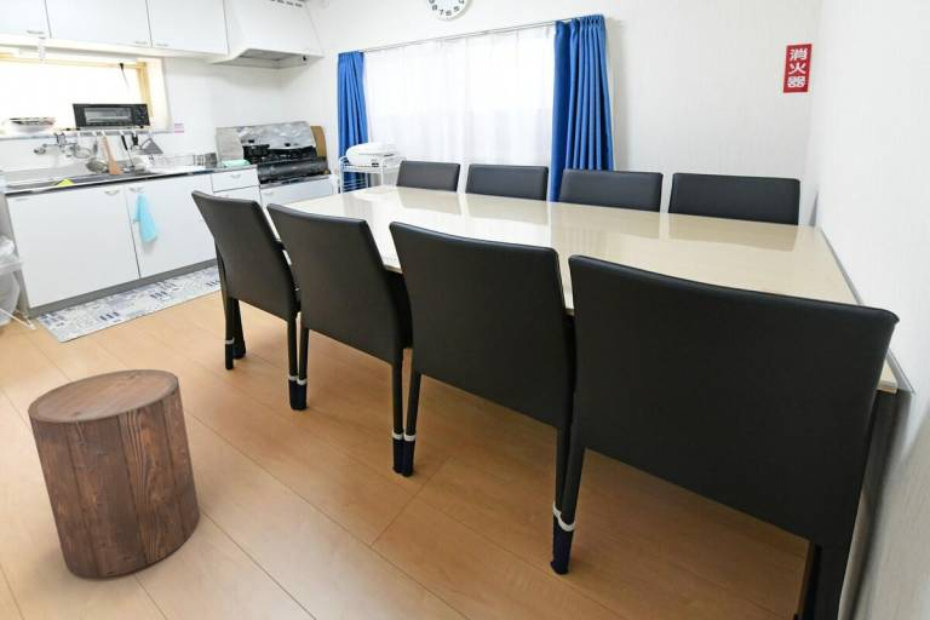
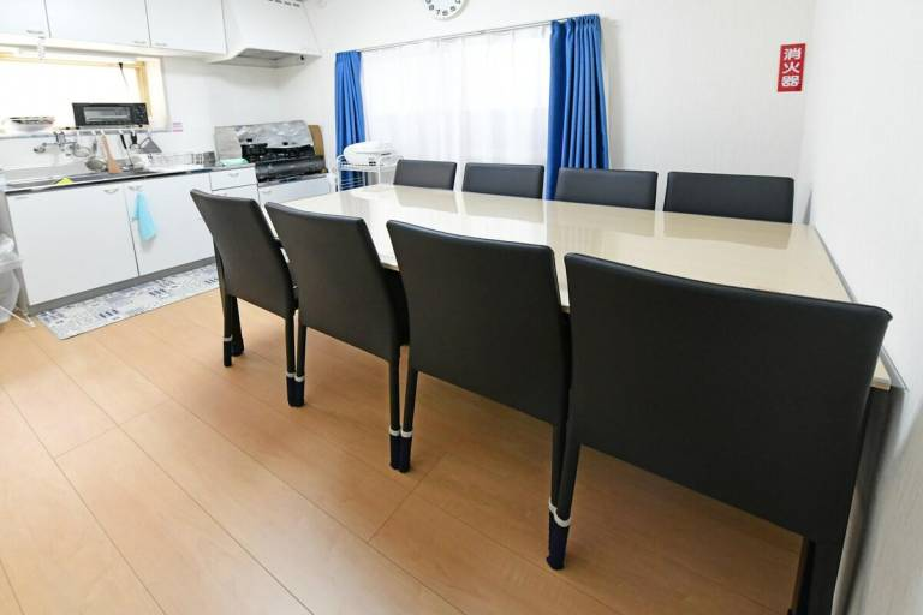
- stool [27,368,201,579]
